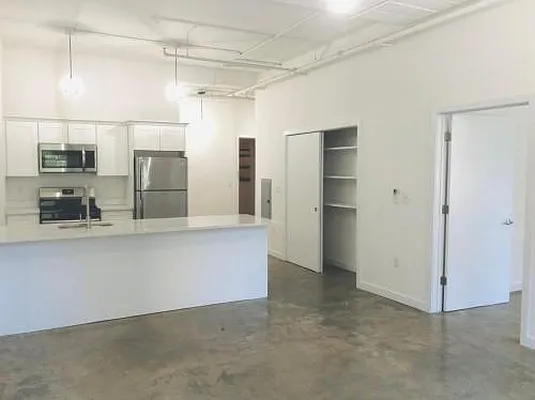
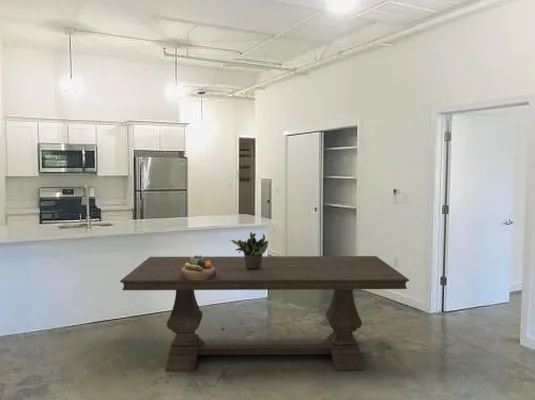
+ decorative bowl [181,254,216,280]
+ dining table [119,255,410,373]
+ potted plant [229,231,269,269]
